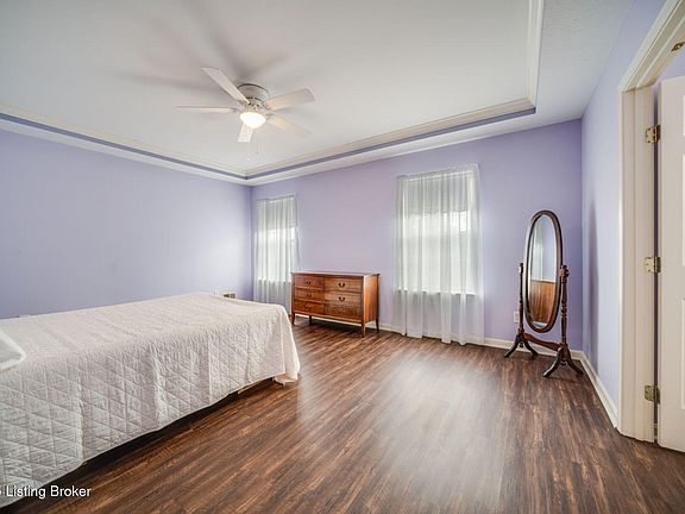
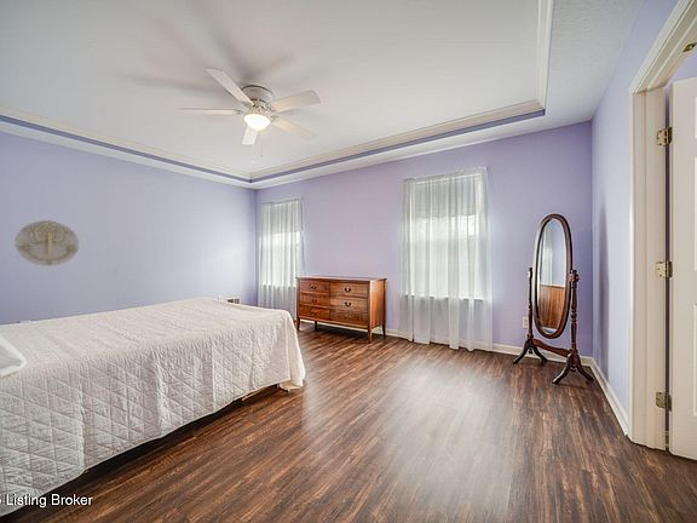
+ wall decoration [15,219,80,266]
